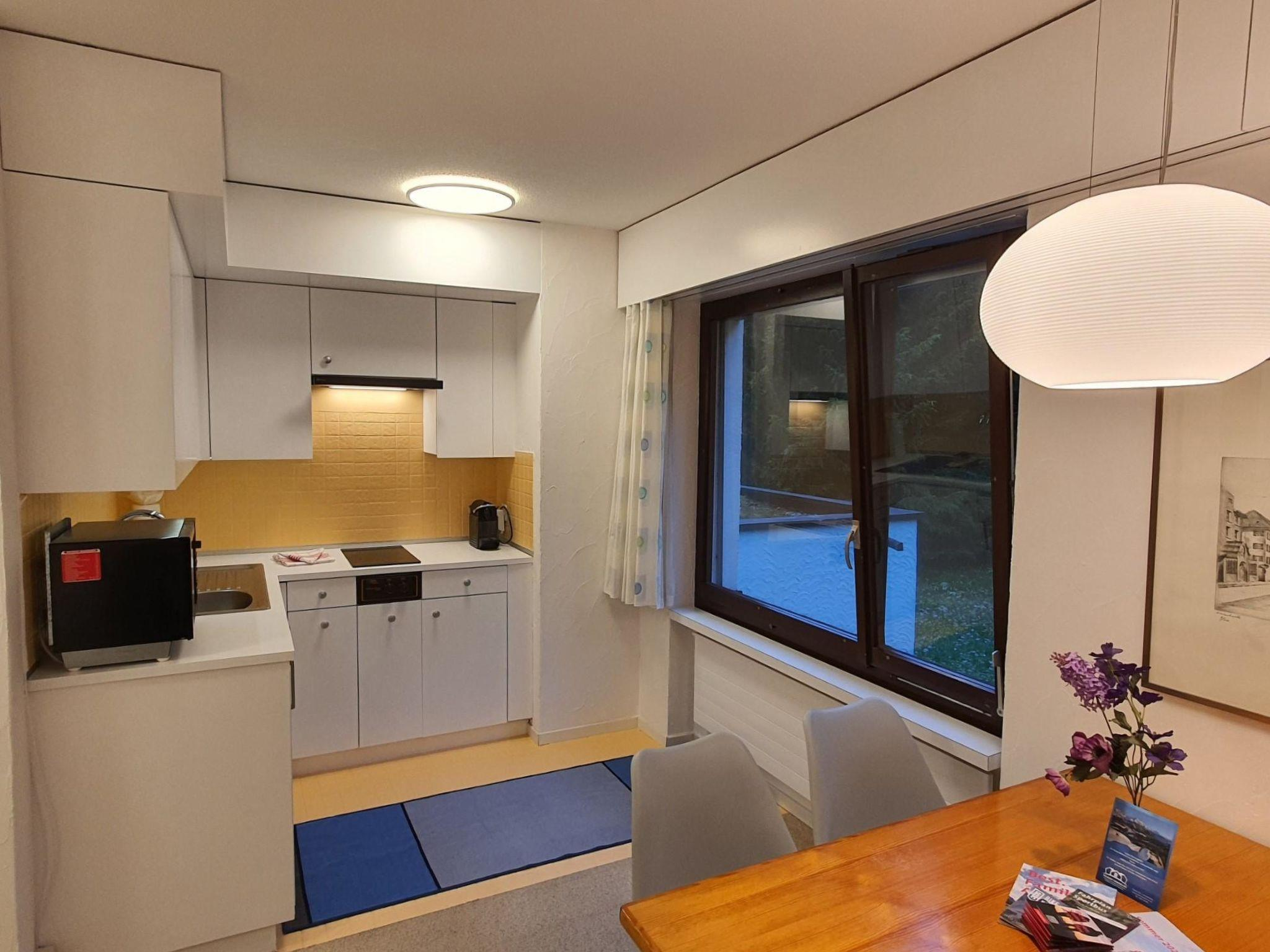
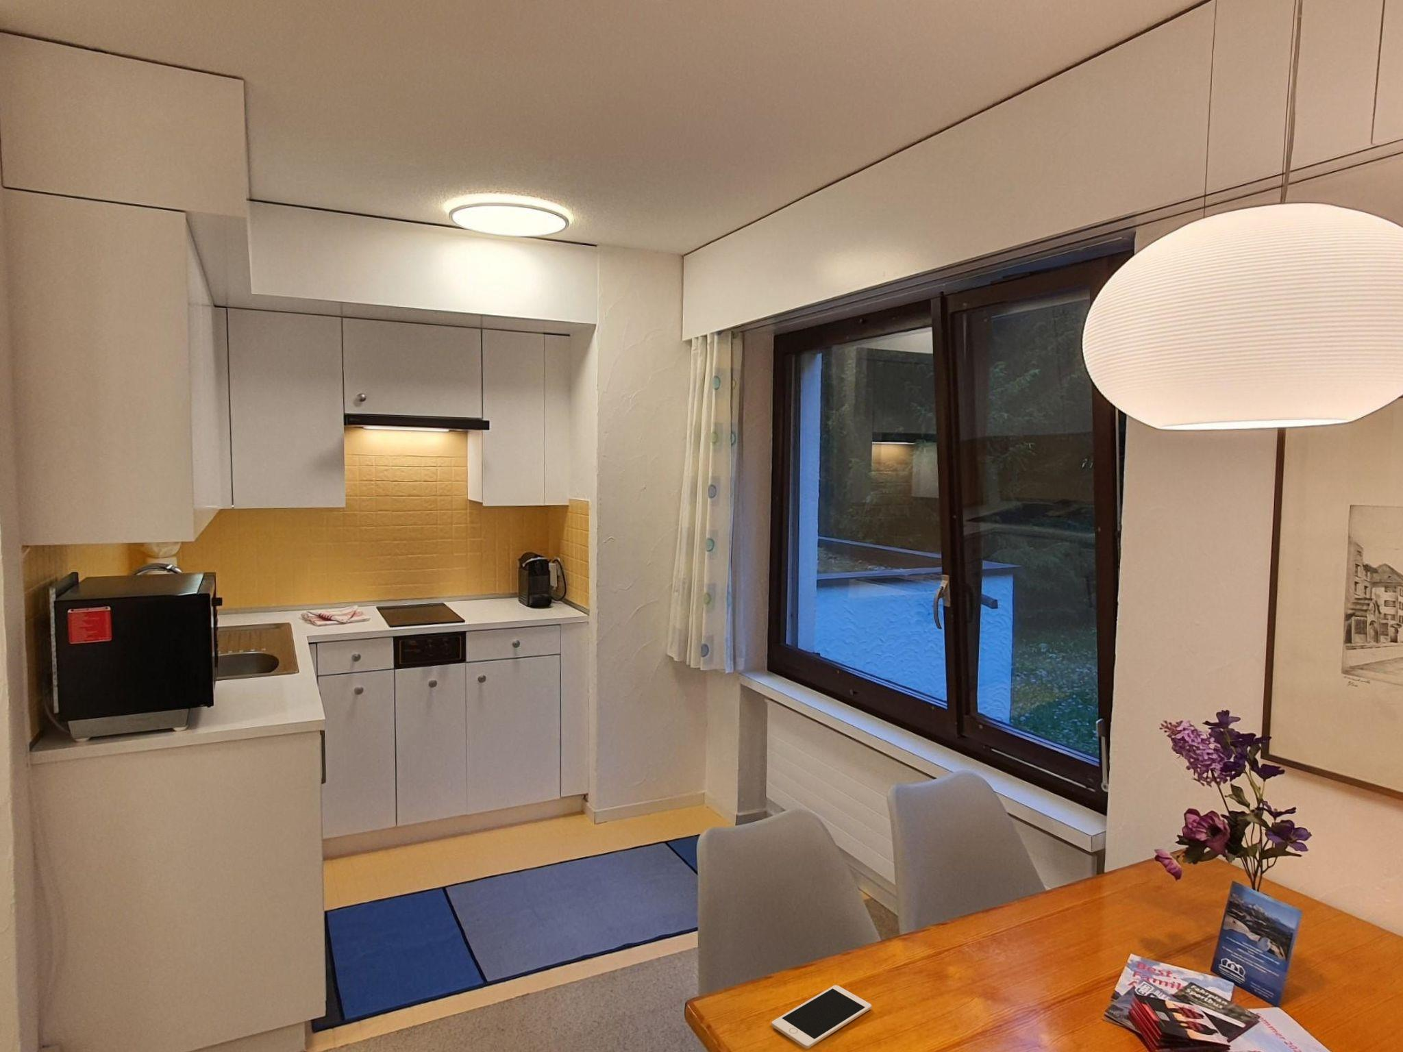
+ cell phone [771,985,872,1050]
